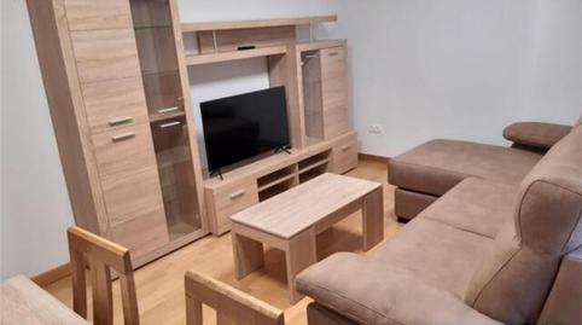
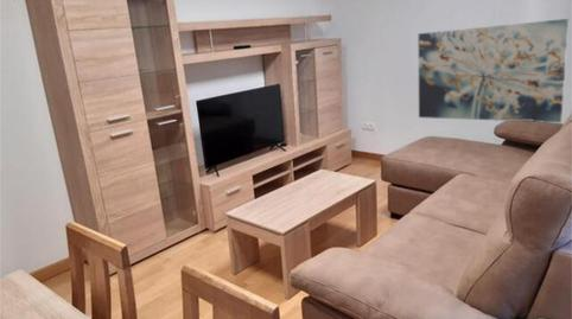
+ wall art [418,18,570,123]
